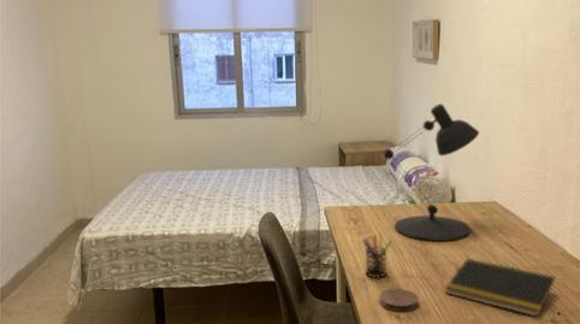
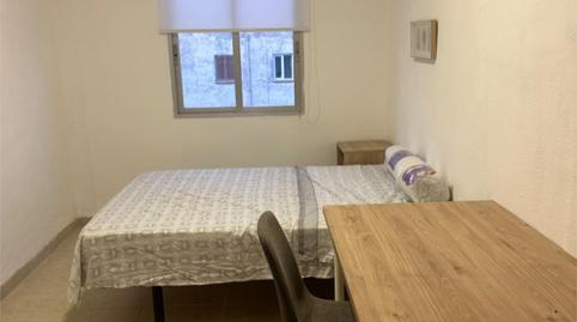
- notepad [444,258,556,318]
- pen holder [361,231,393,278]
- desk lamp [383,102,480,242]
- coaster [378,288,420,312]
